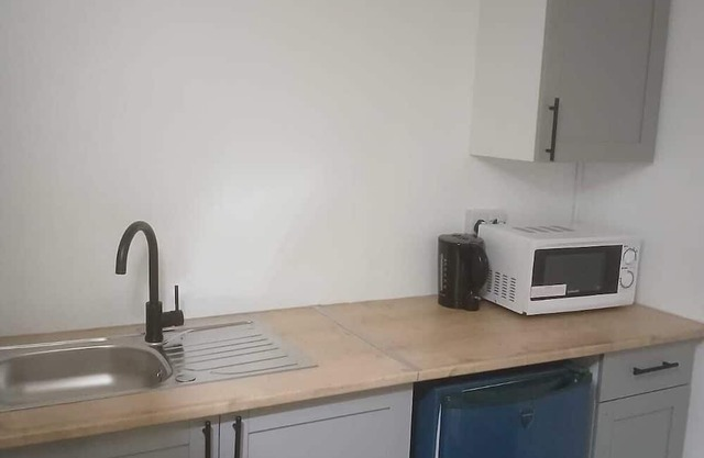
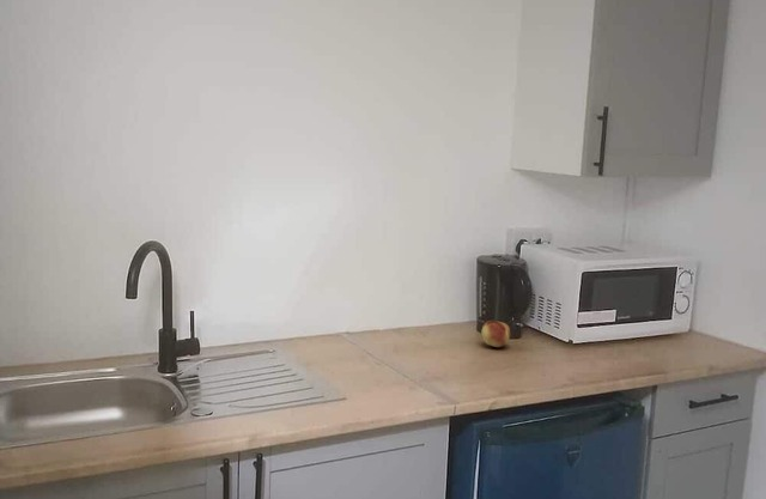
+ fruit [480,320,511,348]
